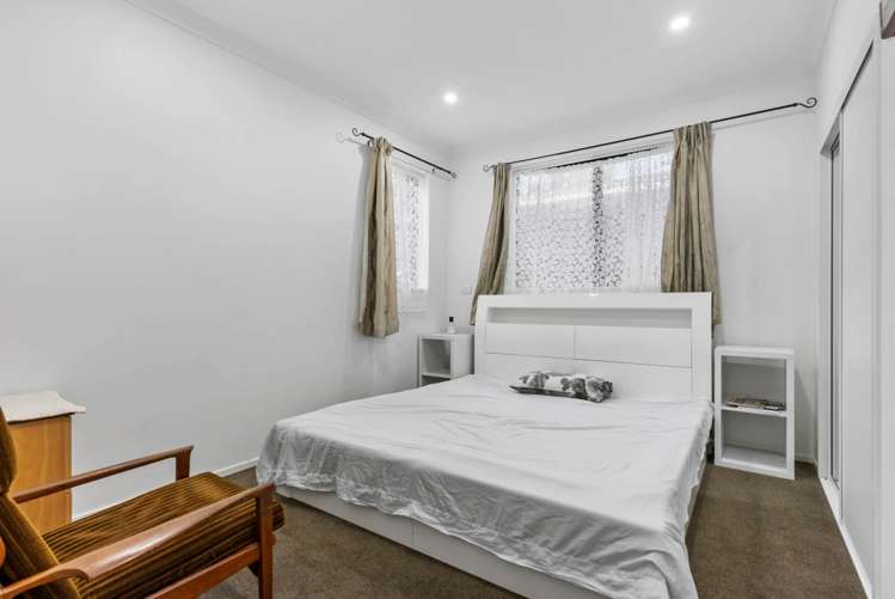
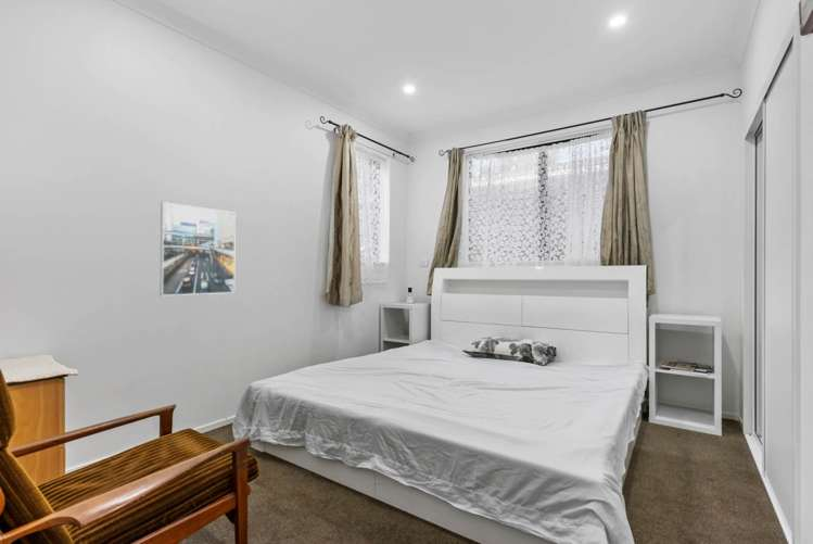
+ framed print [158,201,237,296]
